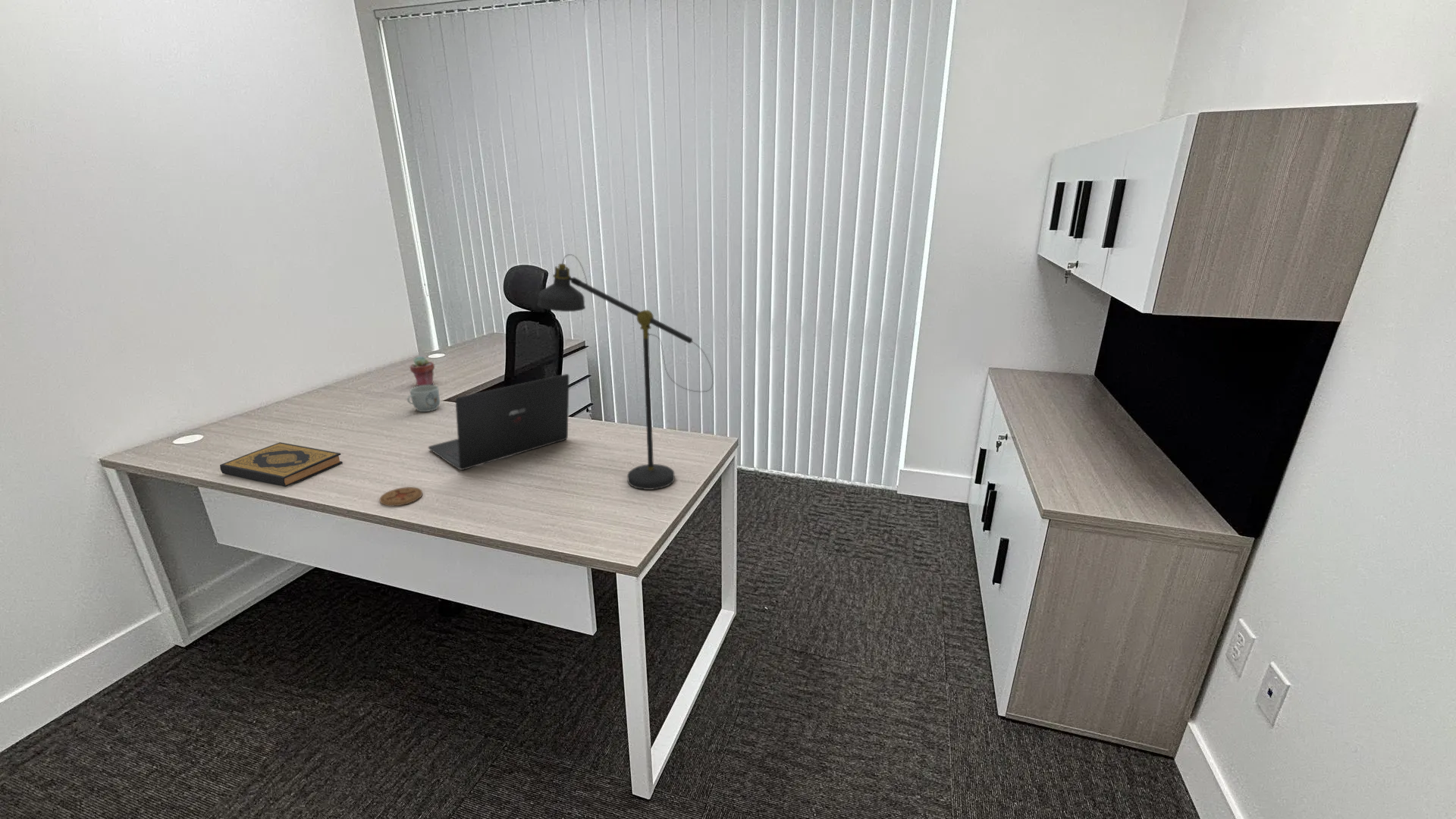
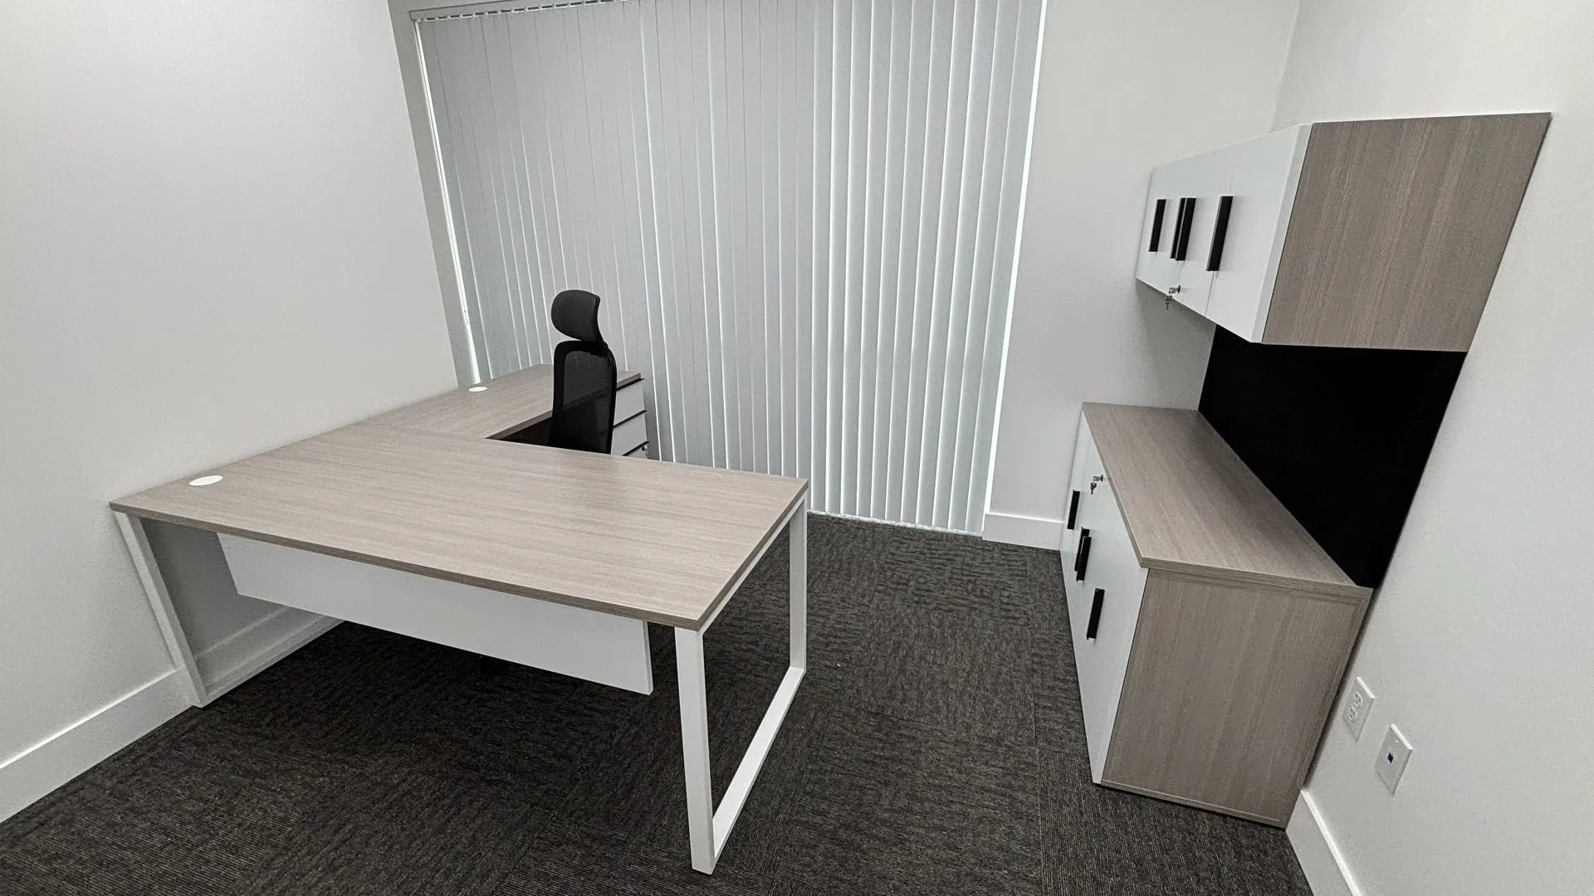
- mug [406,384,441,413]
- coaster [378,486,423,507]
- laptop [428,373,570,471]
- hardback book [219,441,344,488]
- potted succulent [409,356,435,386]
- desk lamp [536,253,714,491]
